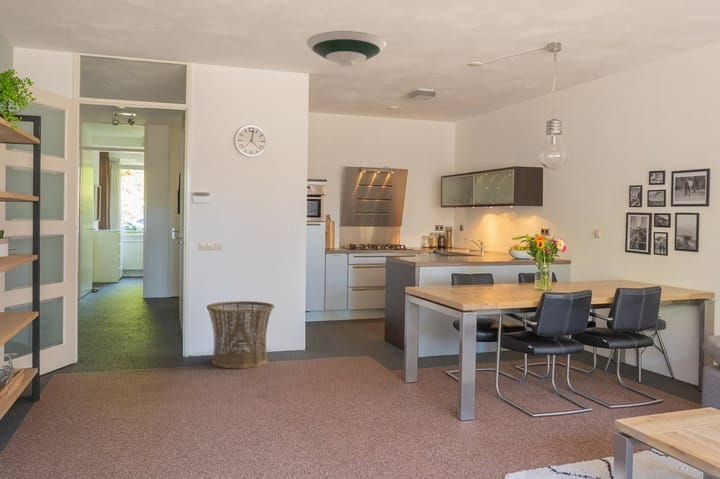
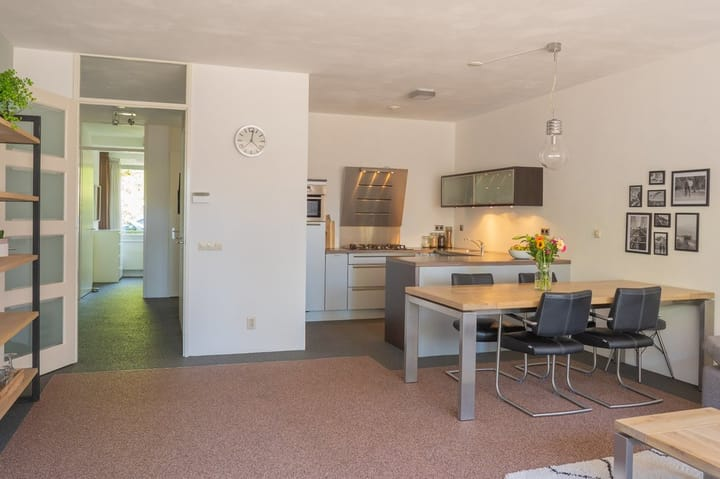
- basket [206,300,275,369]
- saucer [306,30,387,67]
